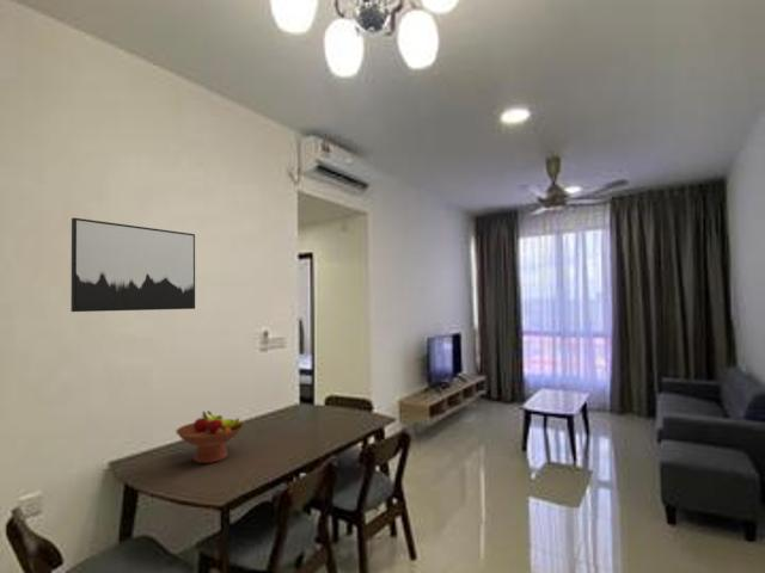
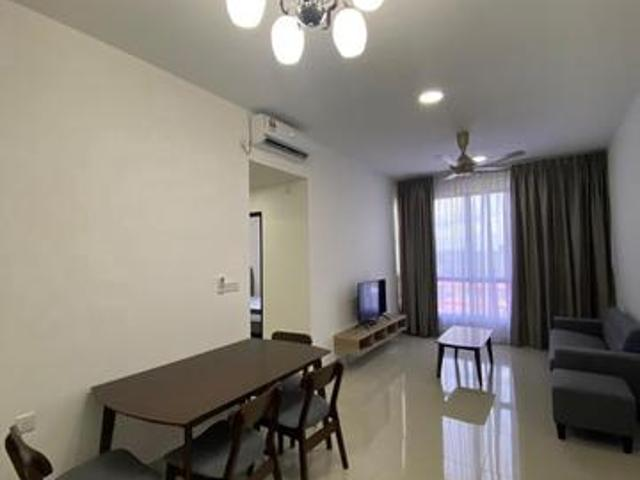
- fruit bowl [175,409,245,464]
- wall art [71,217,196,313]
